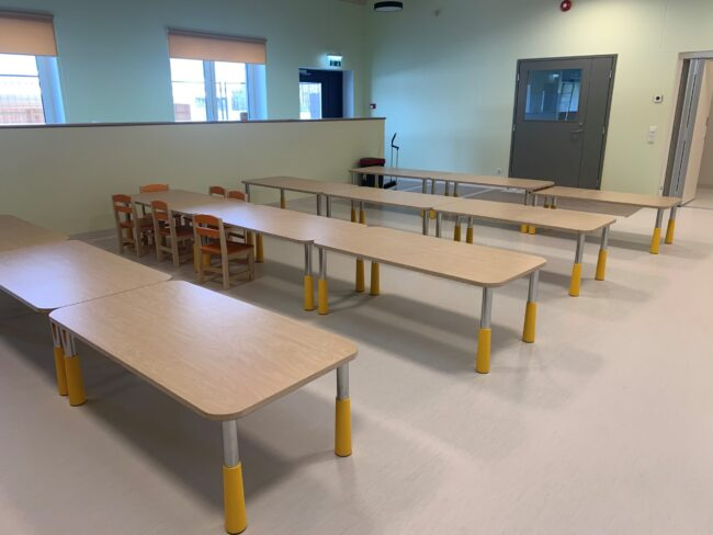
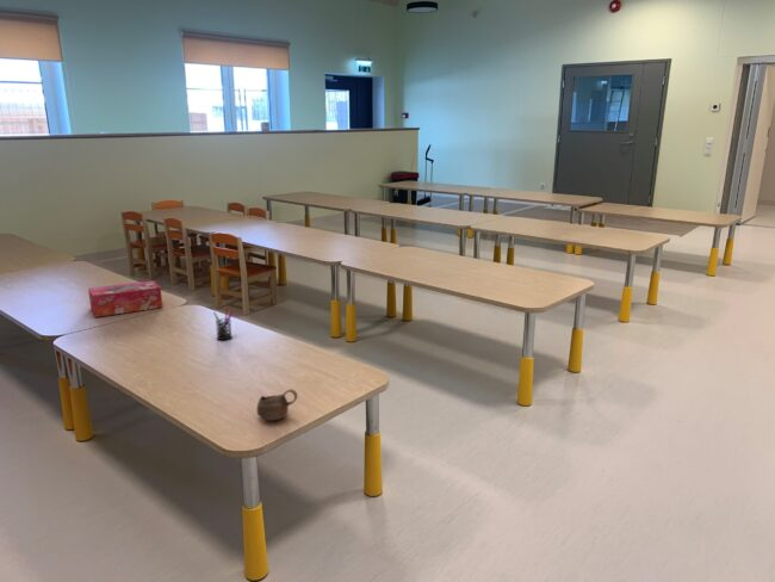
+ tissue box [87,279,163,318]
+ pen holder [212,305,235,341]
+ cup [255,388,298,421]
